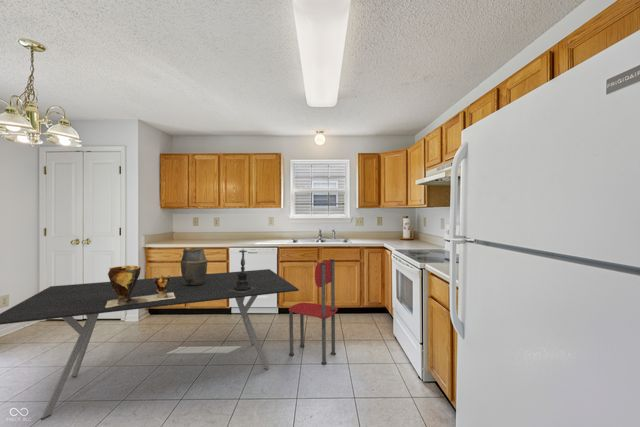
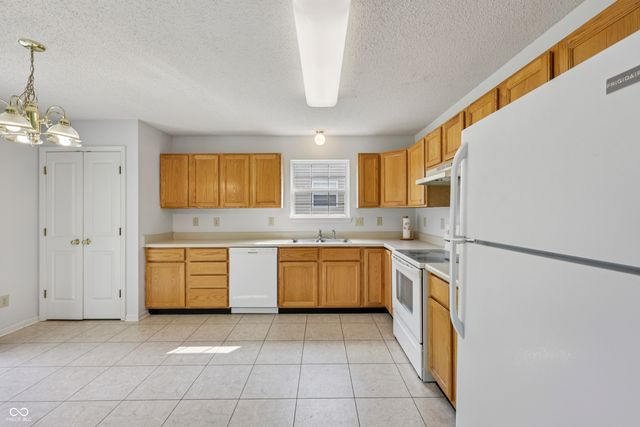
- dining chair [288,258,338,366]
- dining table [0,268,300,421]
- candle holder [227,249,256,293]
- vase [179,247,208,285]
- clay pot [105,264,175,308]
